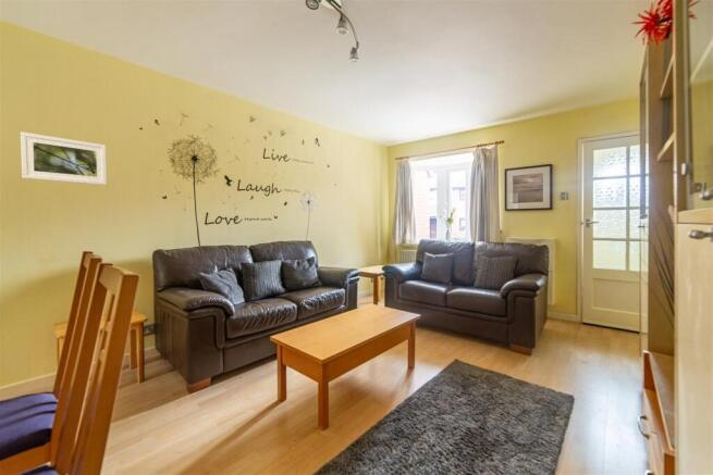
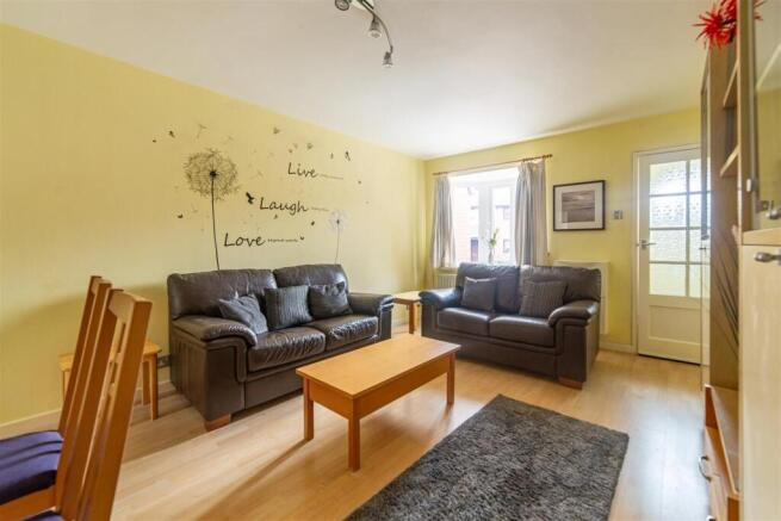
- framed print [20,130,108,186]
